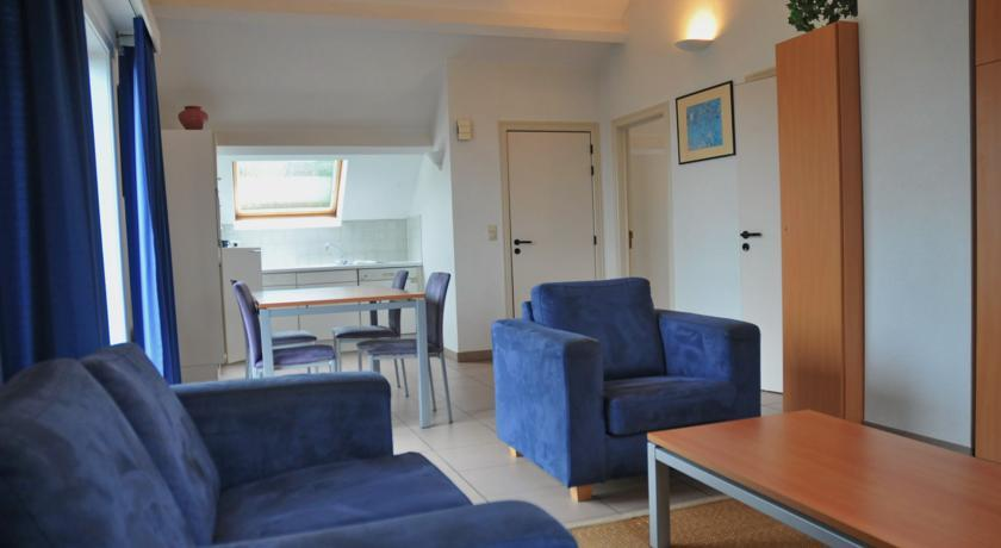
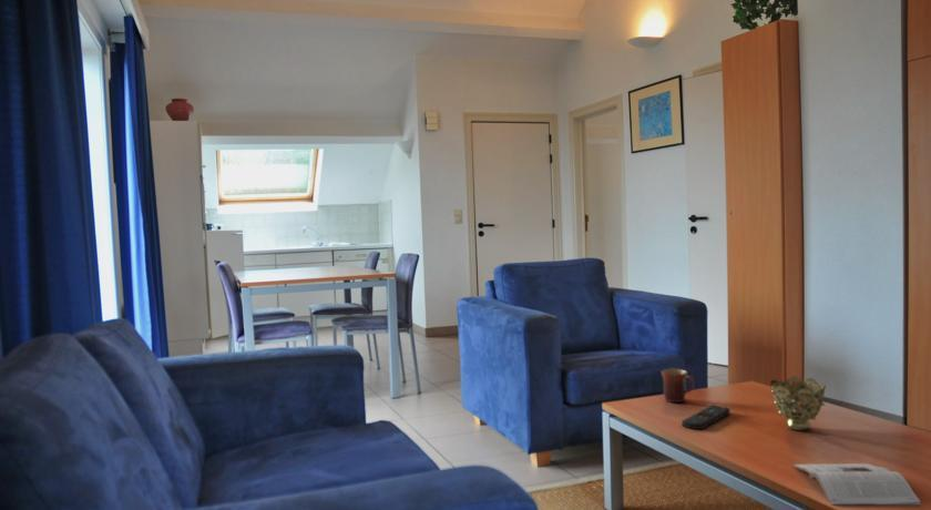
+ remote control [681,405,732,430]
+ magazine [792,462,922,508]
+ decorative bowl [769,376,827,431]
+ mug [661,368,695,404]
